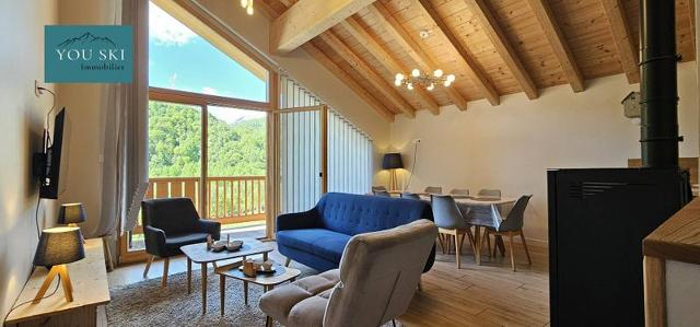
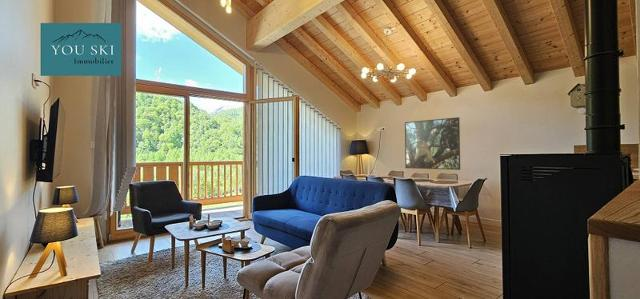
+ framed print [404,116,461,171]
